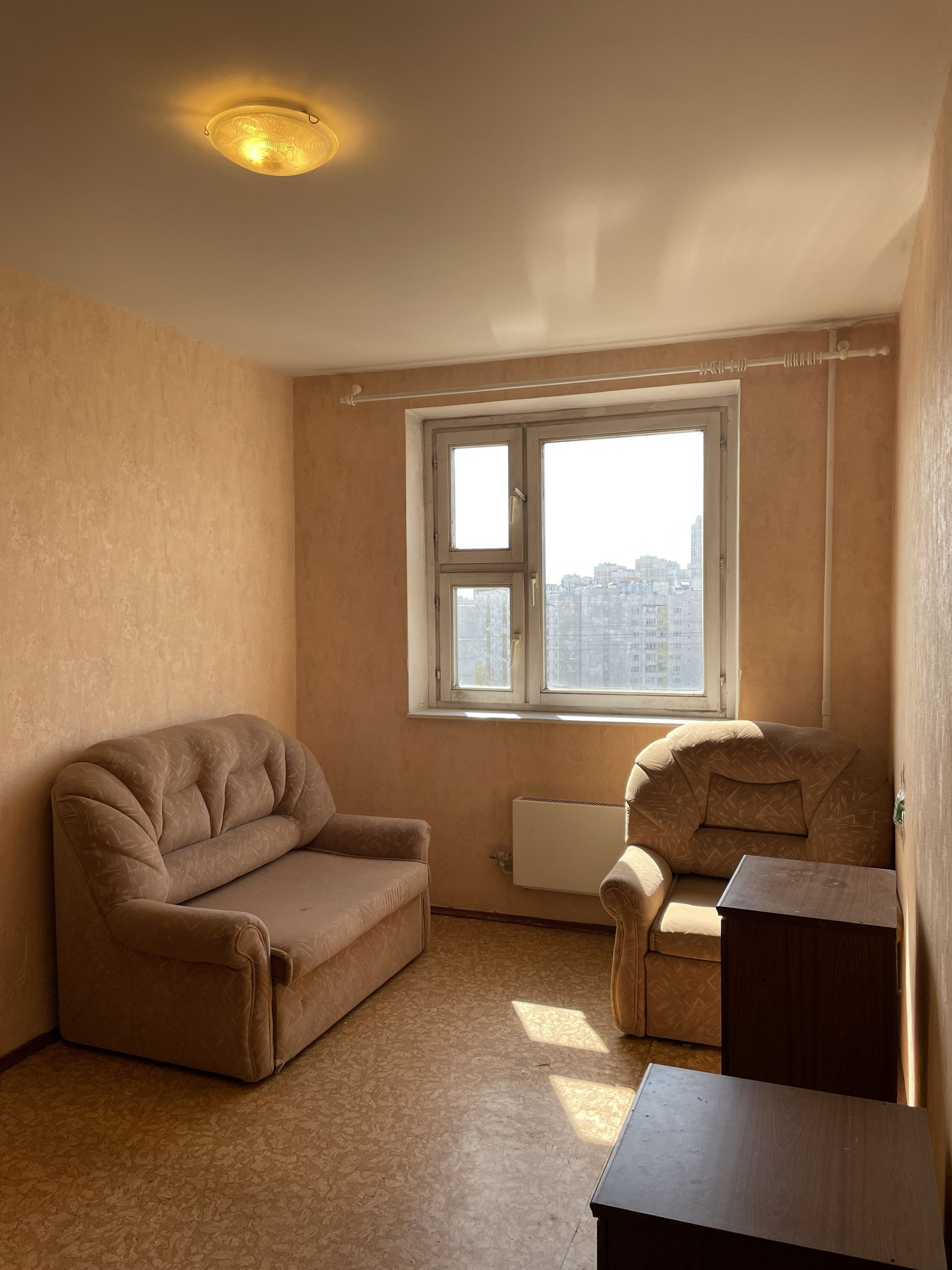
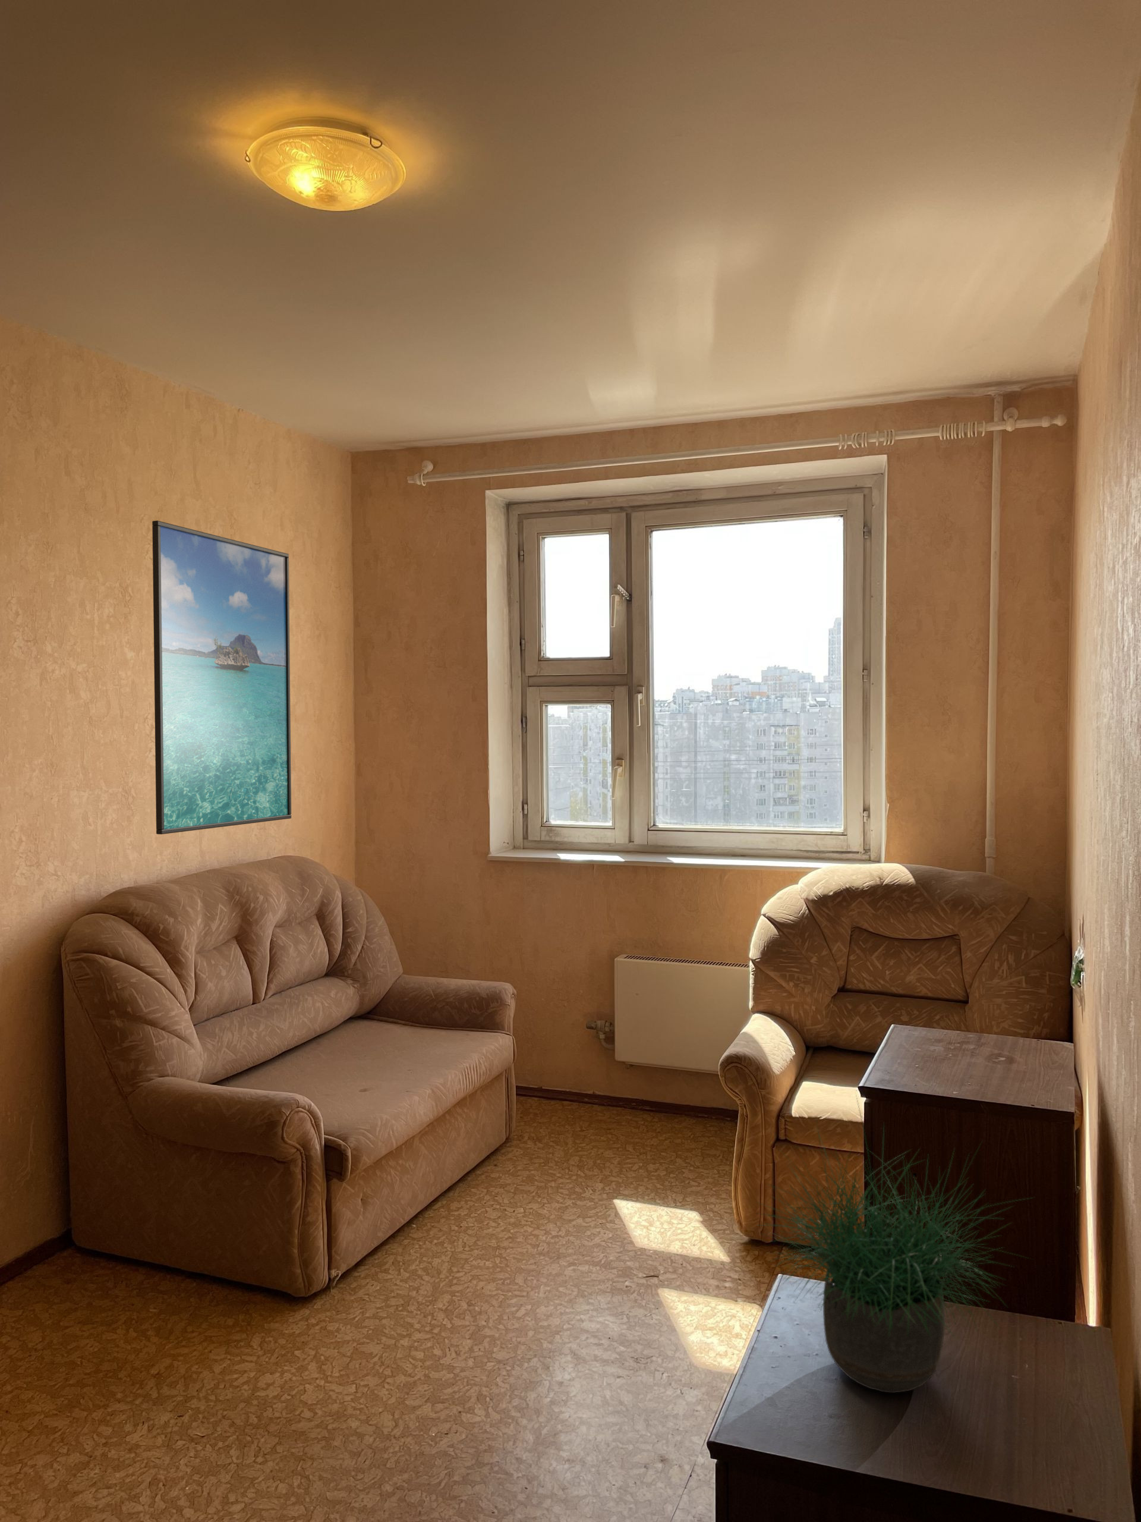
+ potted plant [755,1093,1034,1394]
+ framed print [151,520,291,835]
